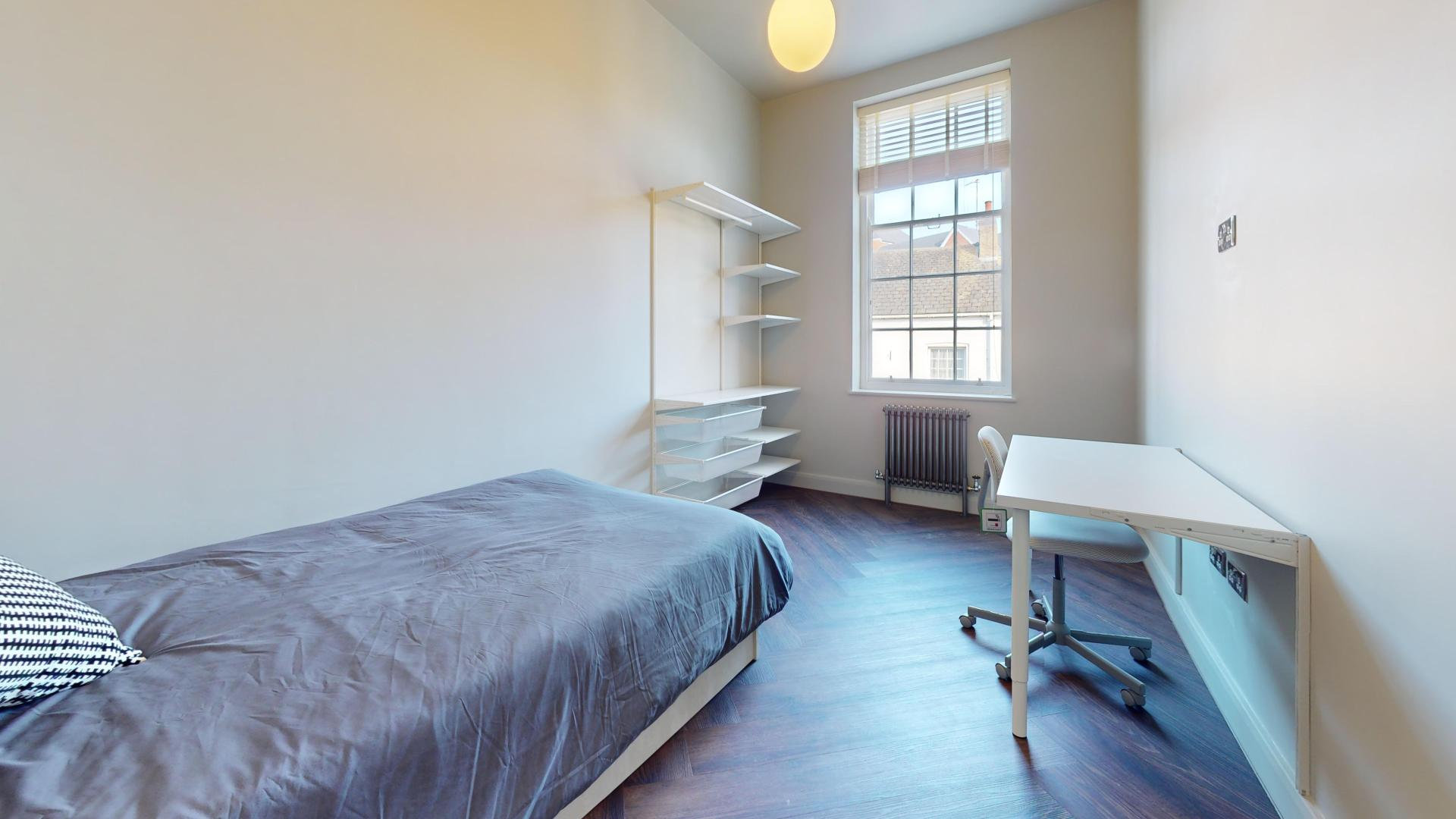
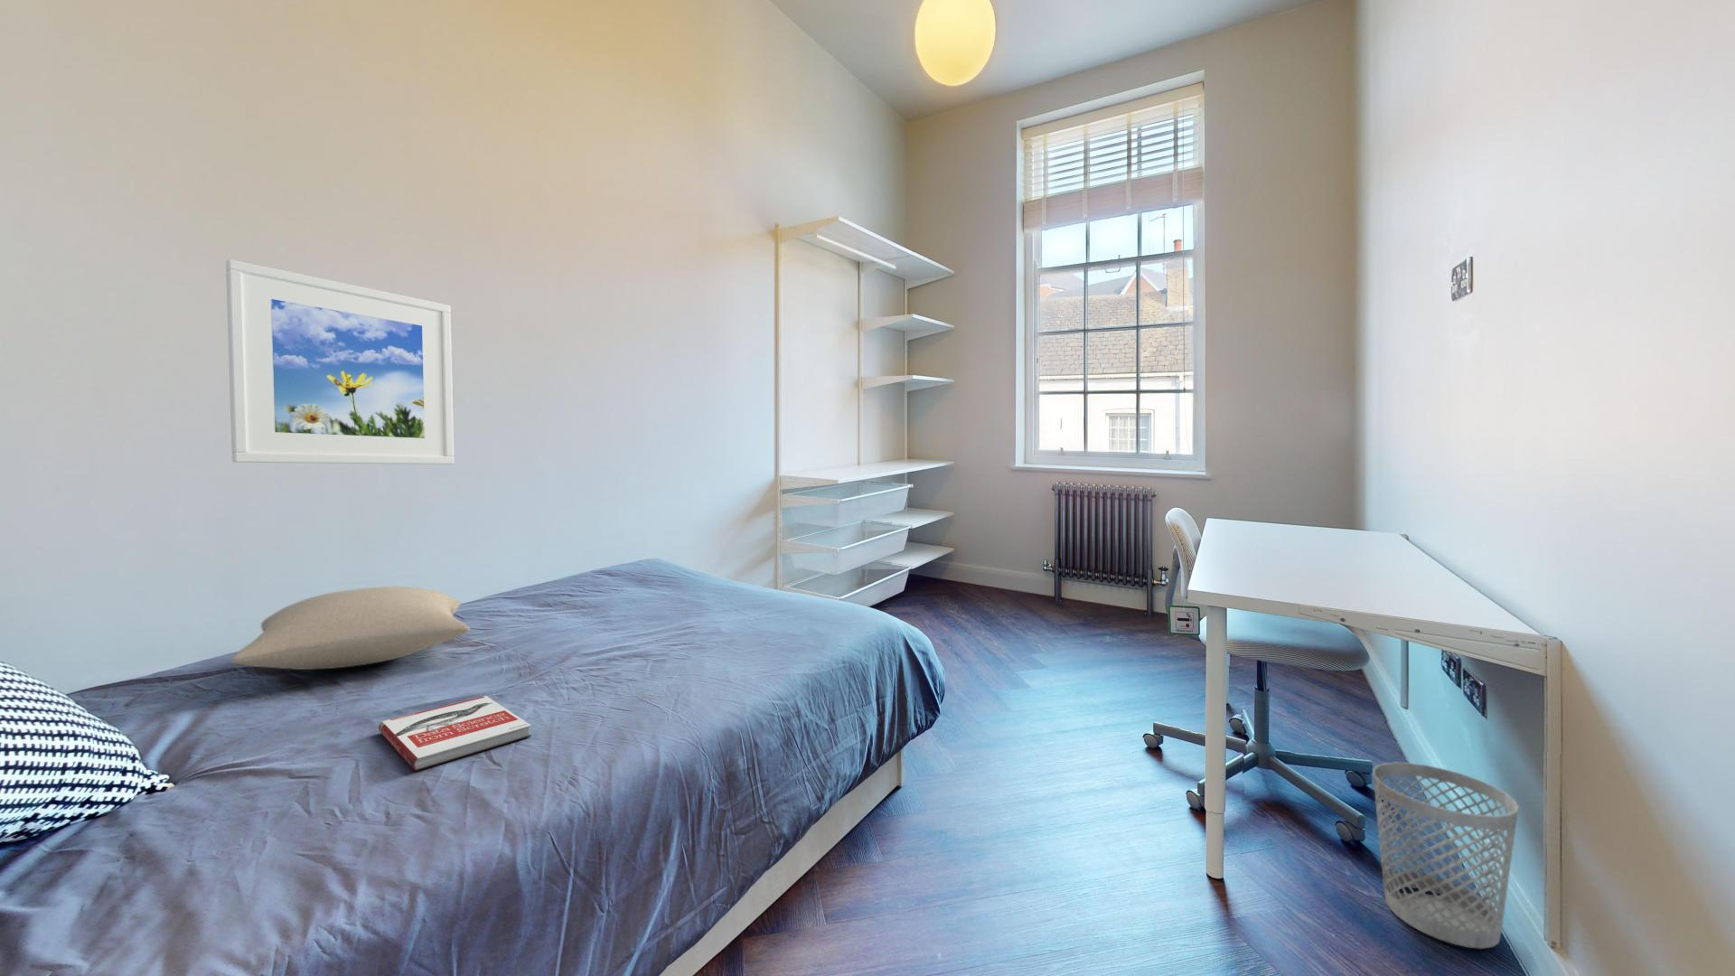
+ pillow [230,585,471,671]
+ book [378,695,533,772]
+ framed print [225,259,454,466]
+ wastebasket [1372,761,1519,950]
